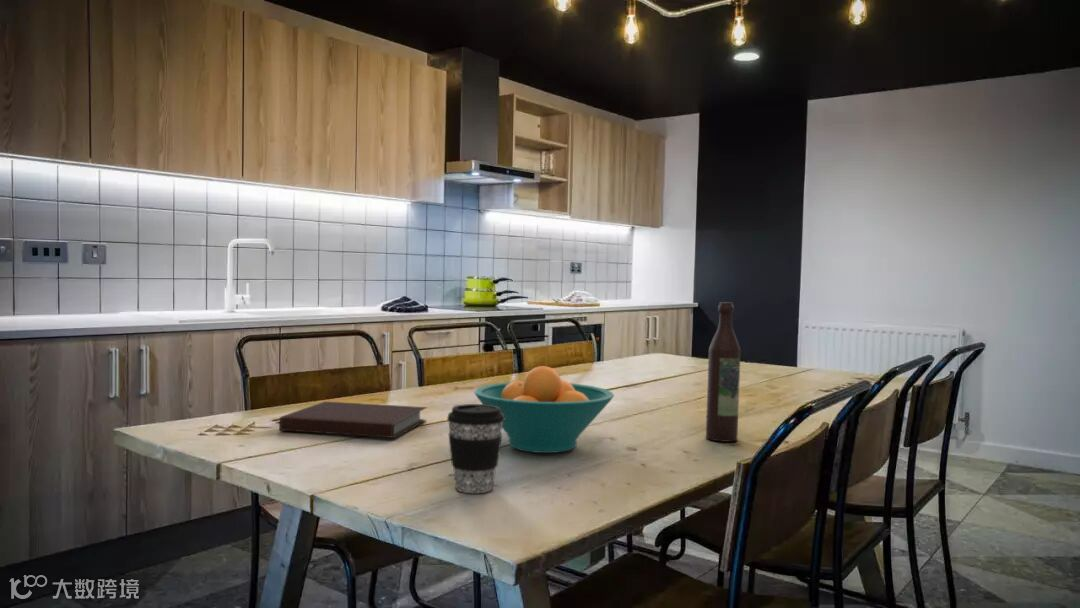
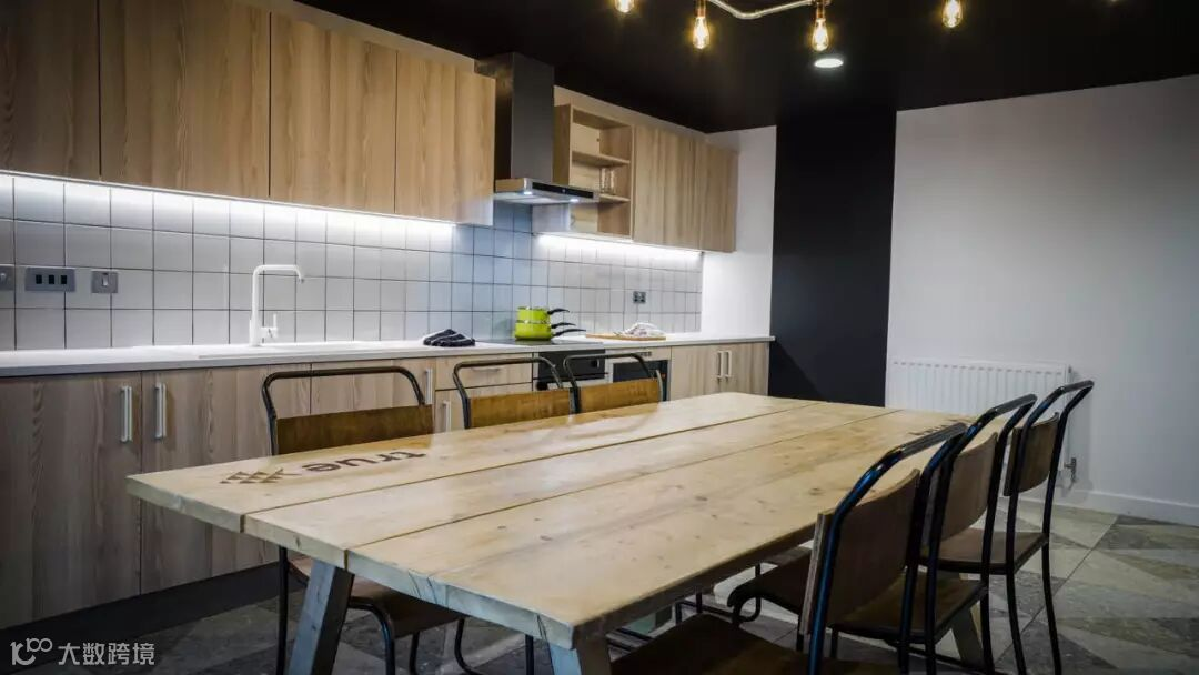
- coffee cup [446,403,505,494]
- notebook [278,400,428,439]
- wine bottle [705,301,741,443]
- fruit bowl [473,365,615,454]
